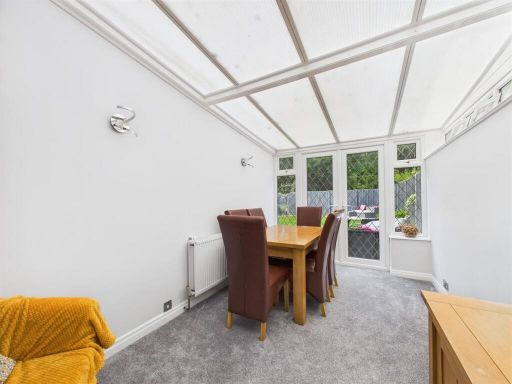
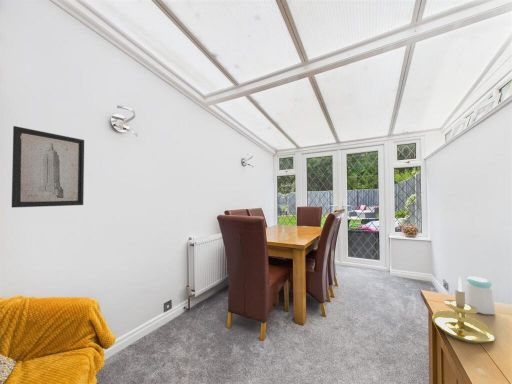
+ candle holder [431,276,495,345]
+ salt shaker [465,275,496,315]
+ wall art [11,125,85,209]
